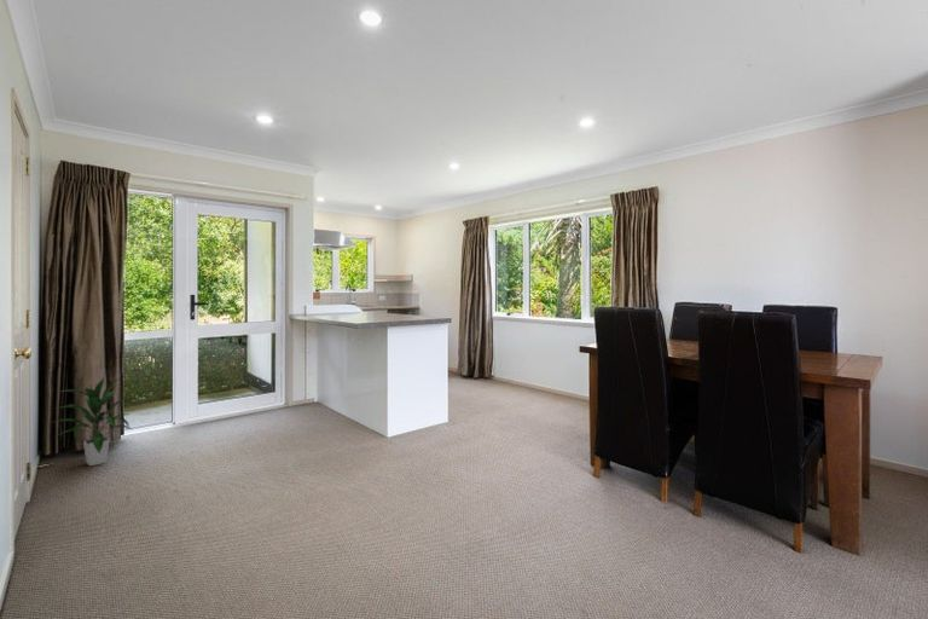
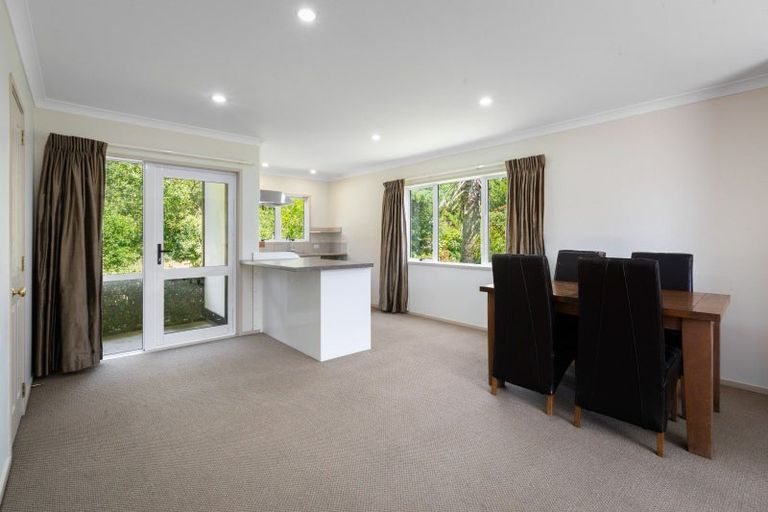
- indoor plant [50,376,133,467]
